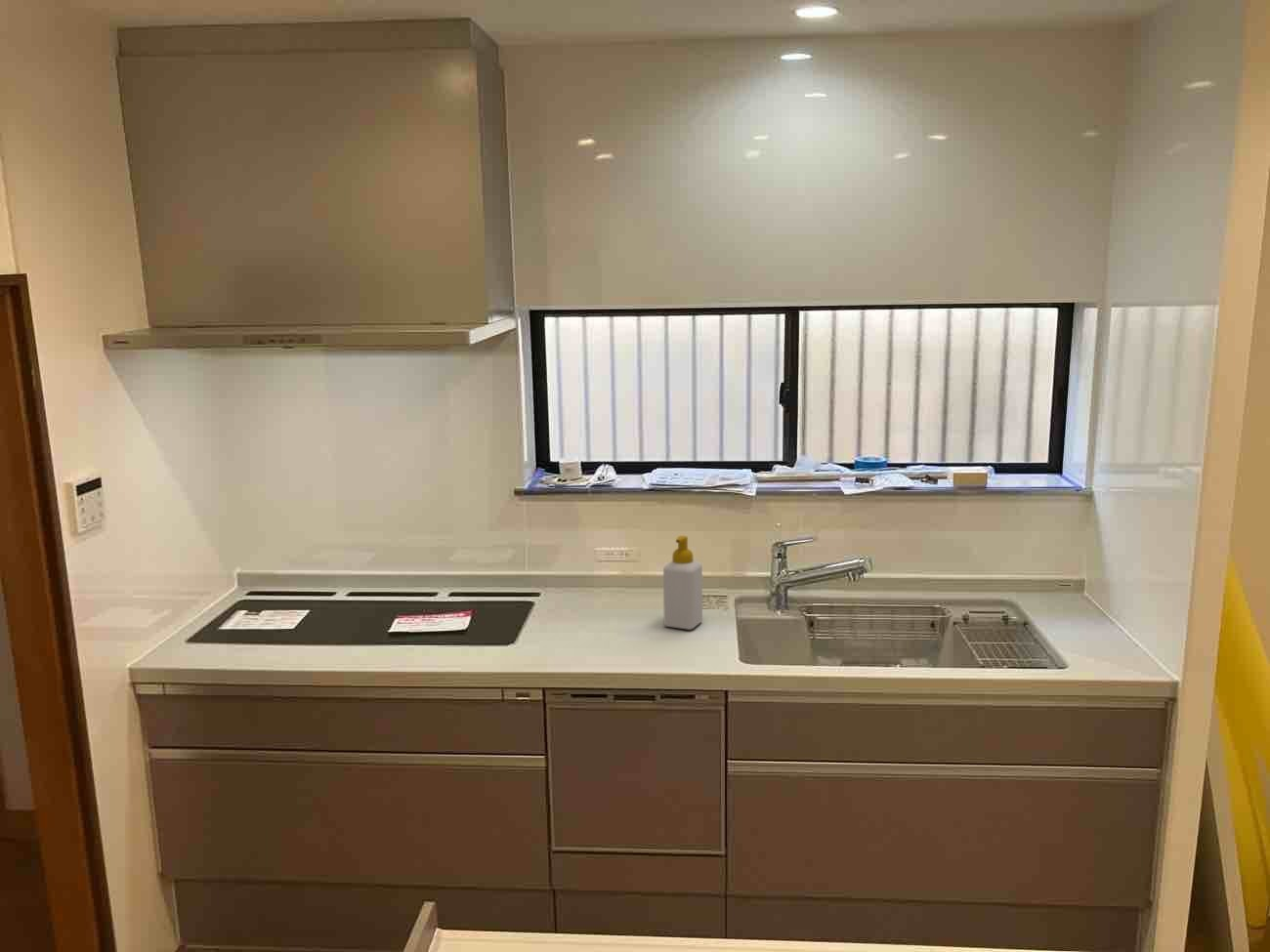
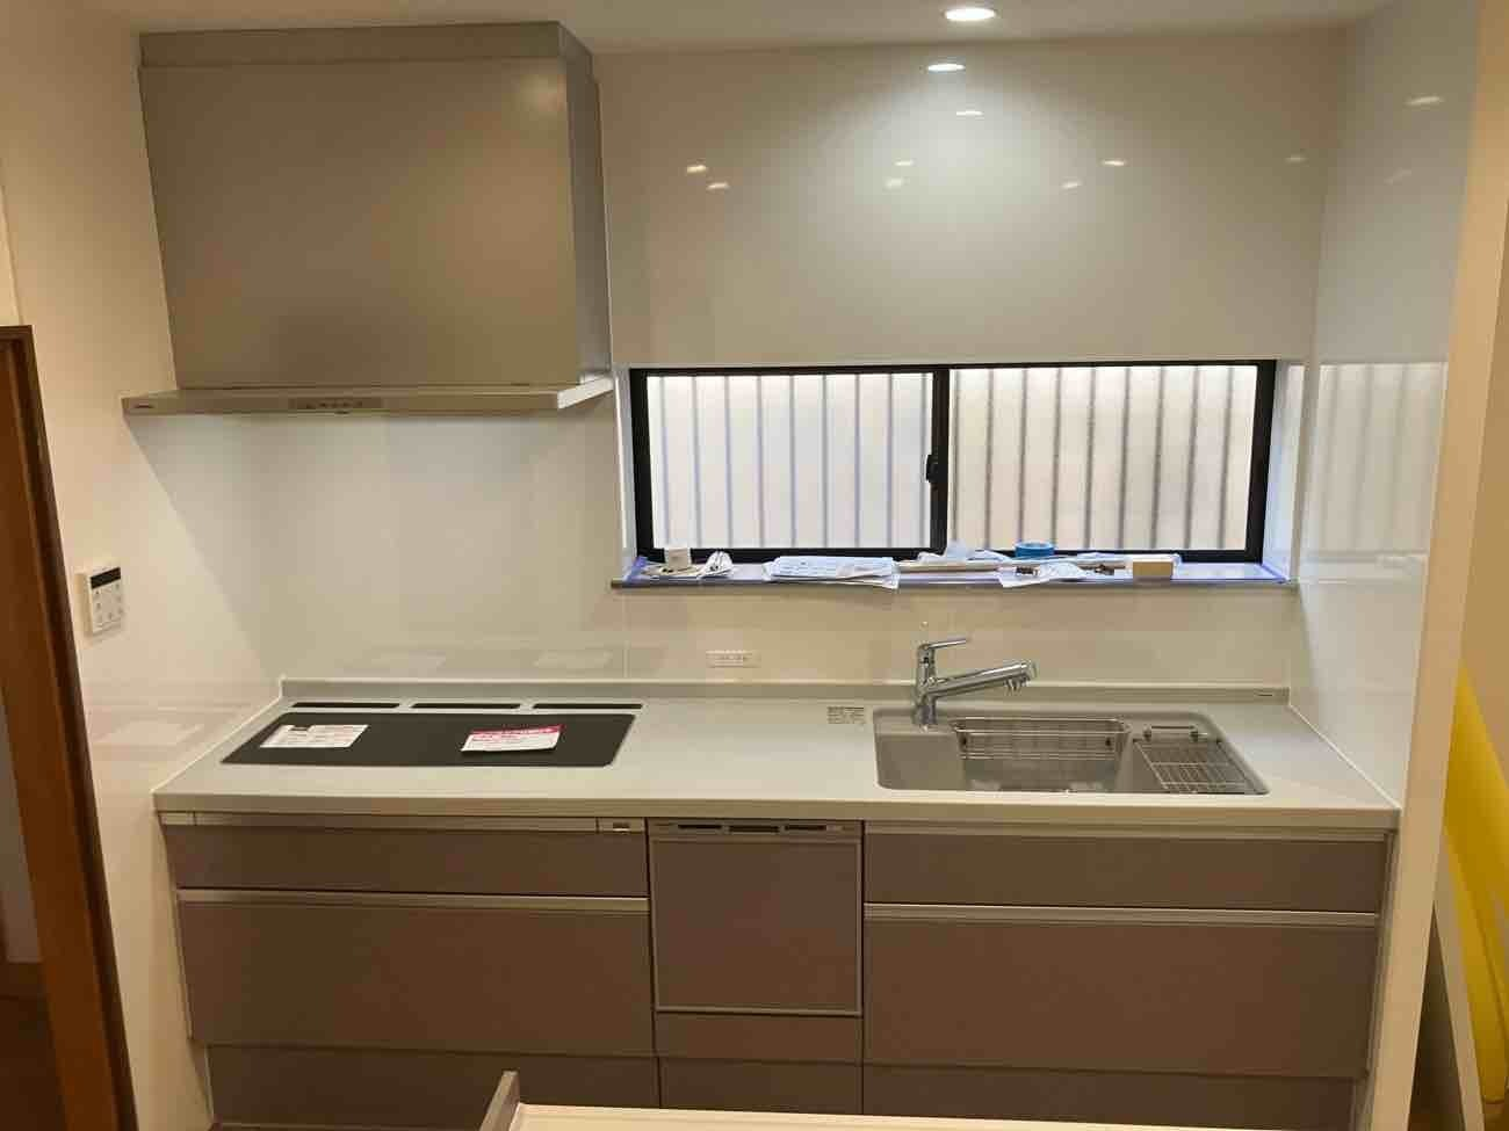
- soap bottle [662,535,703,631]
